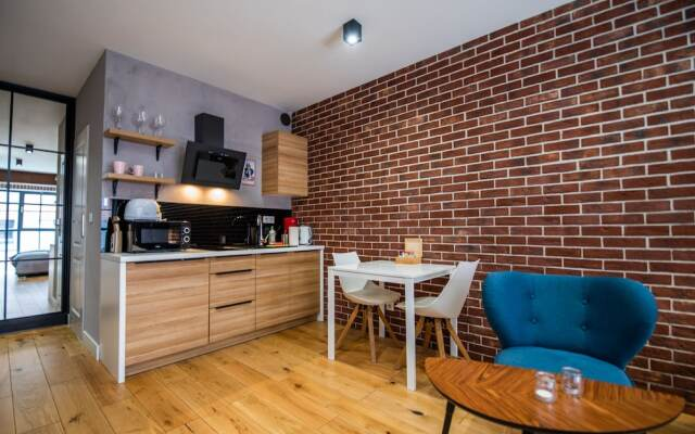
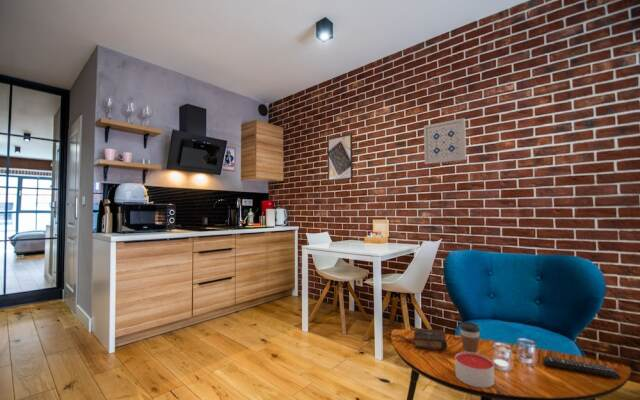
+ candle [454,351,495,389]
+ coffee cup [459,321,481,354]
+ wall art [423,117,467,165]
+ book [389,328,448,351]
+ remote control [541,355,622,379]
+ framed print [326,133,354,182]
